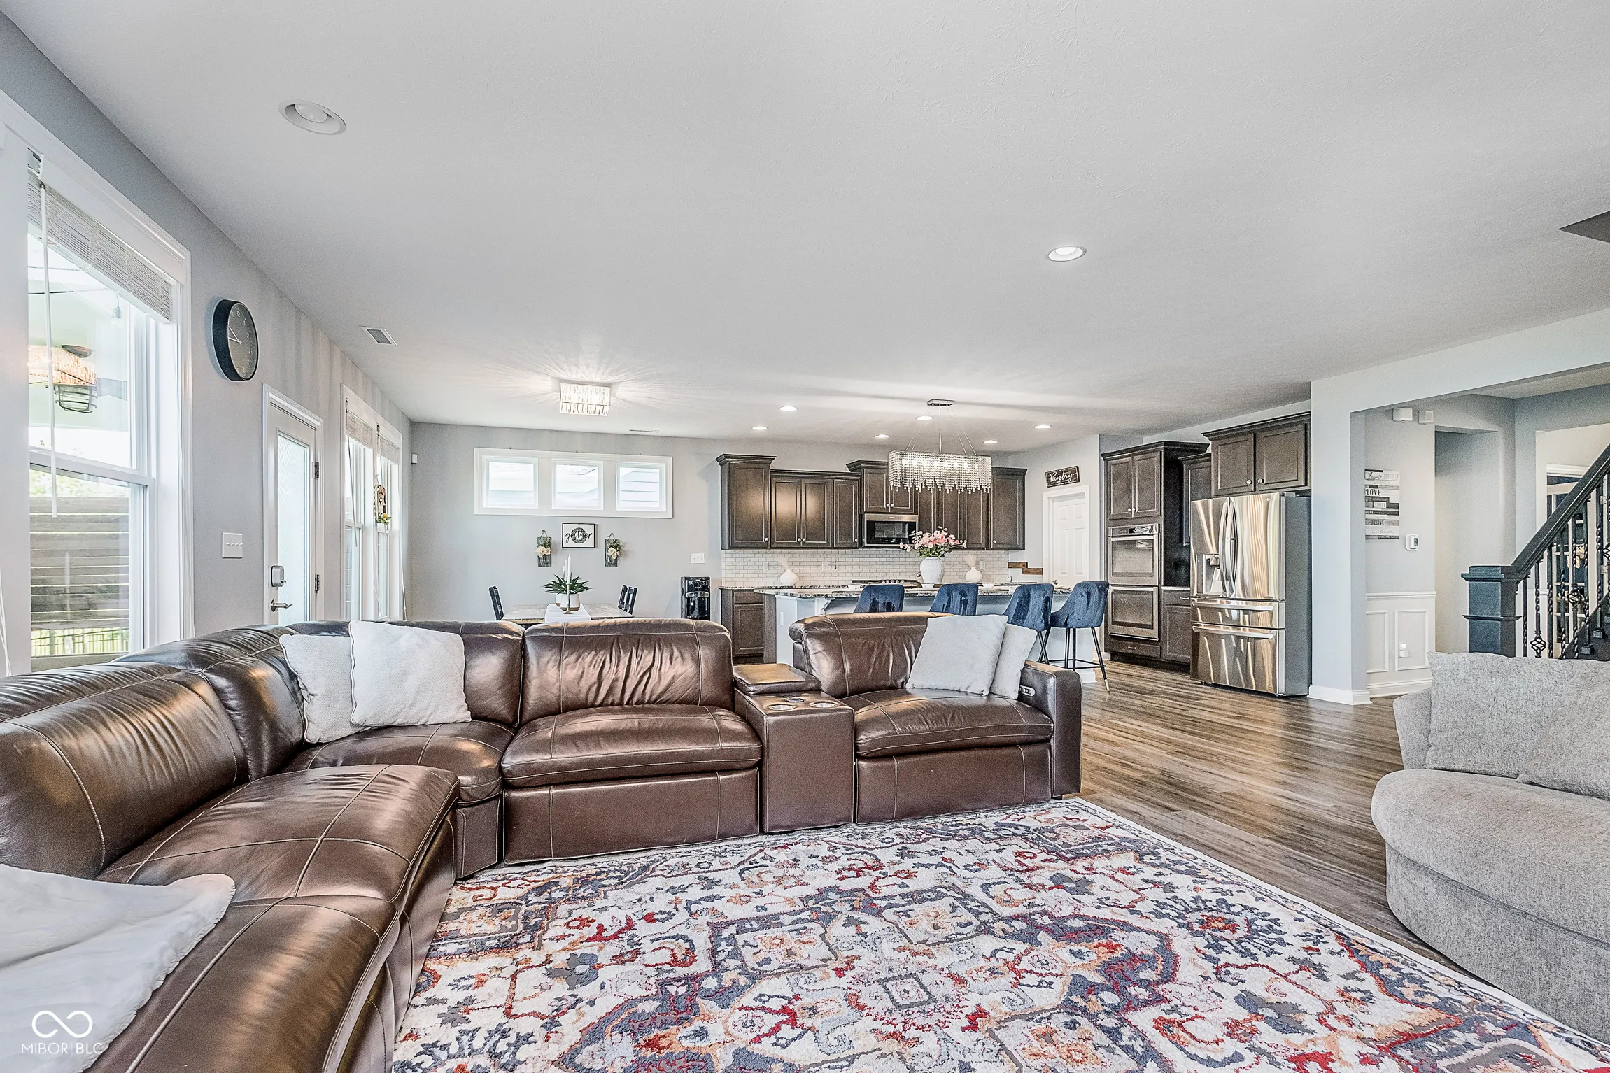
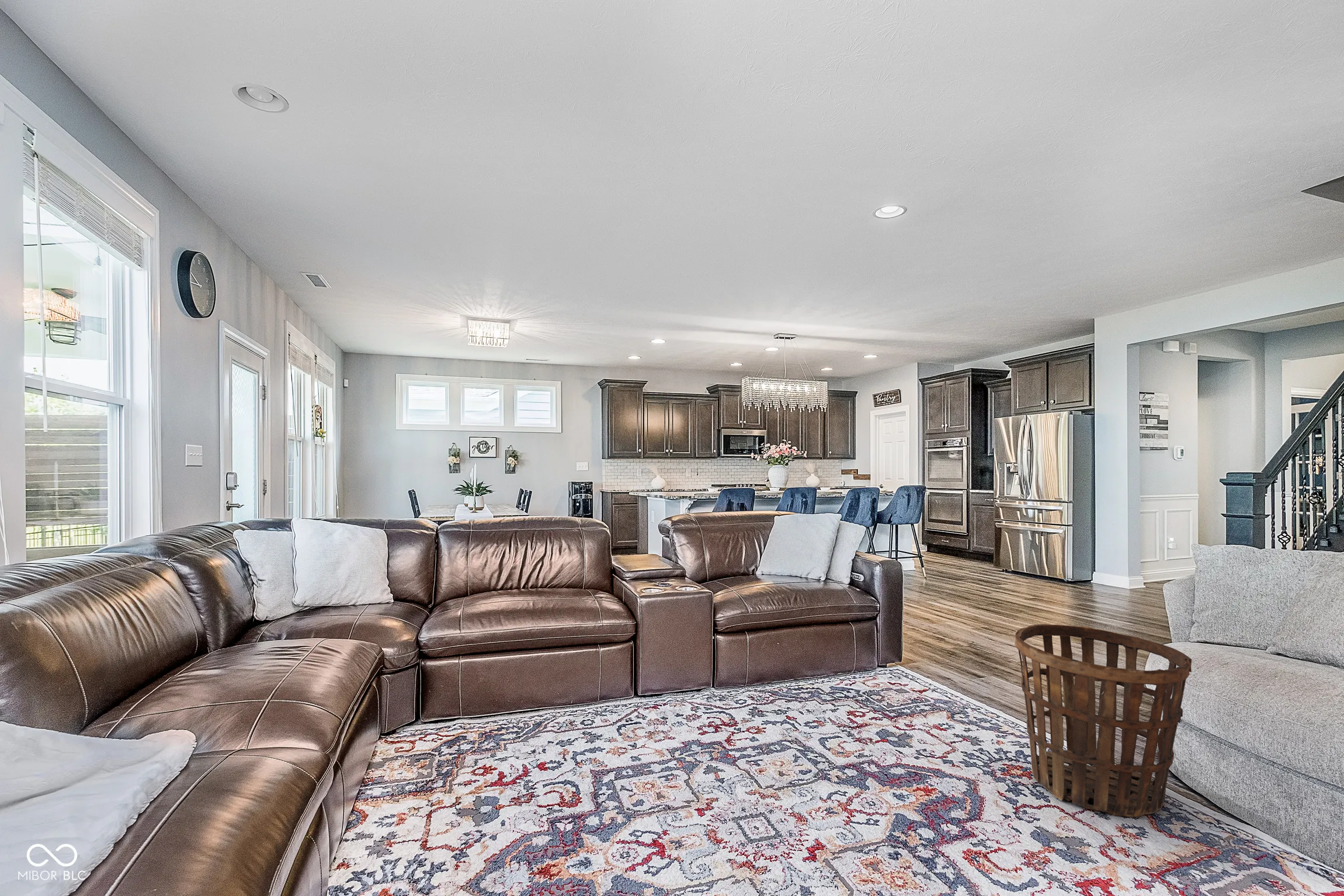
+ basket [1015,623,1192,818]
